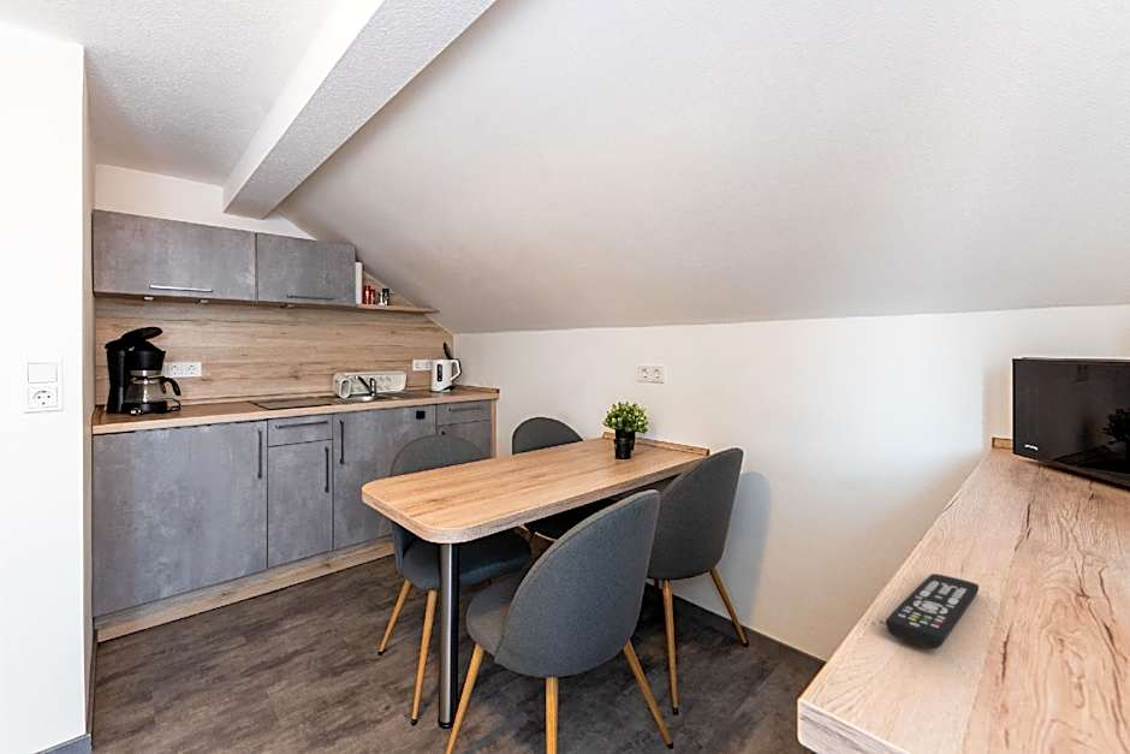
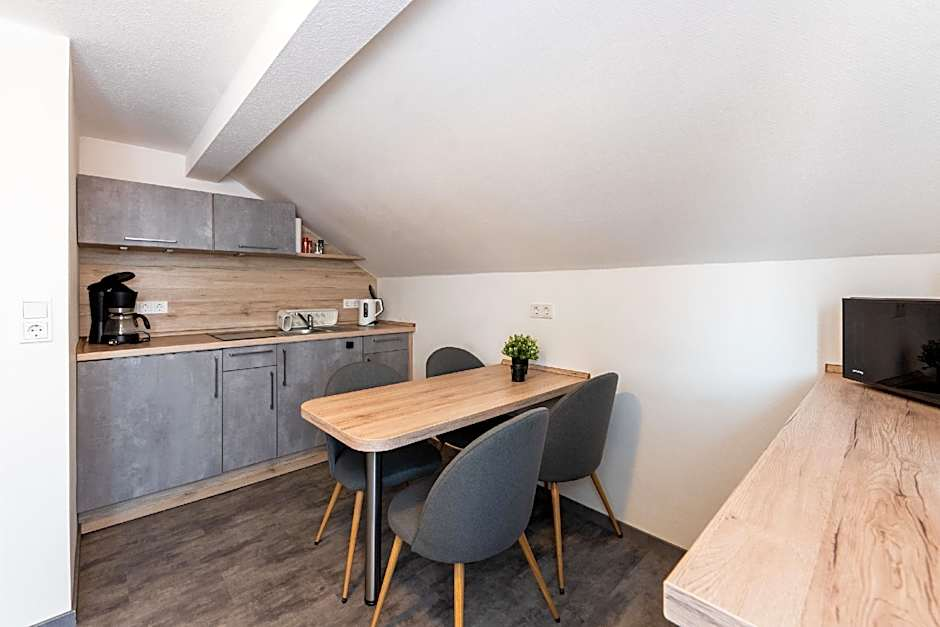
- remote control [885,572,980,649]
